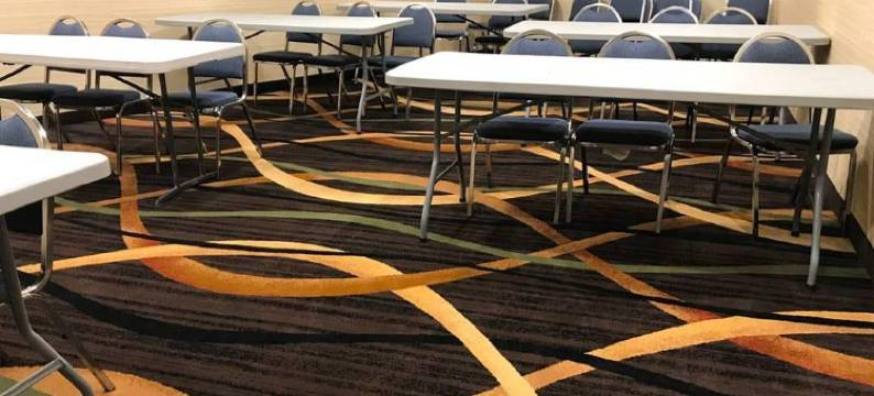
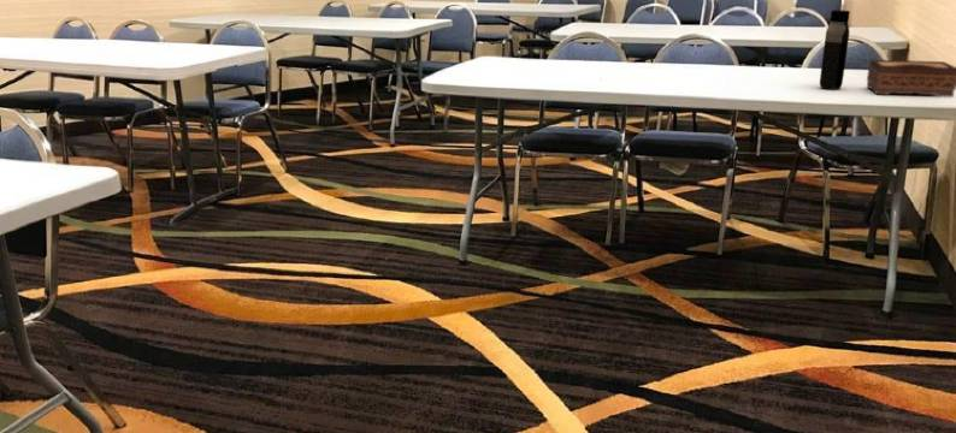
+ water bottle [819,10,851,91]
+ tissue box [866,59,956,99]
